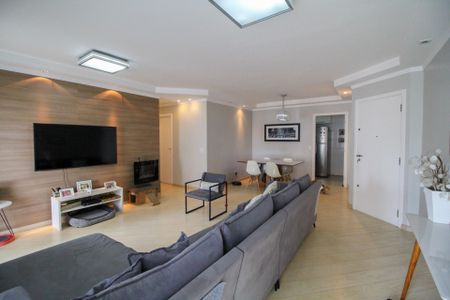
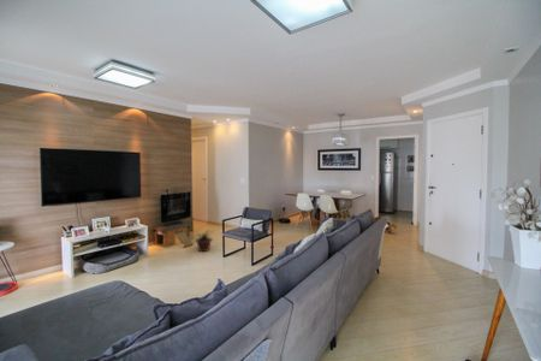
+ potted plant [192,230,214,253]
